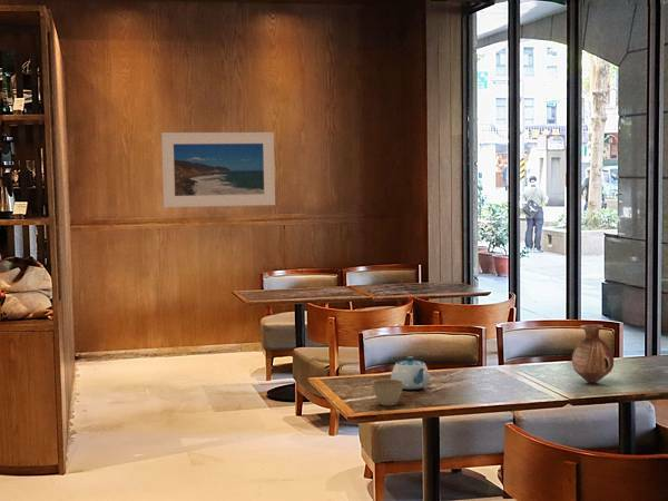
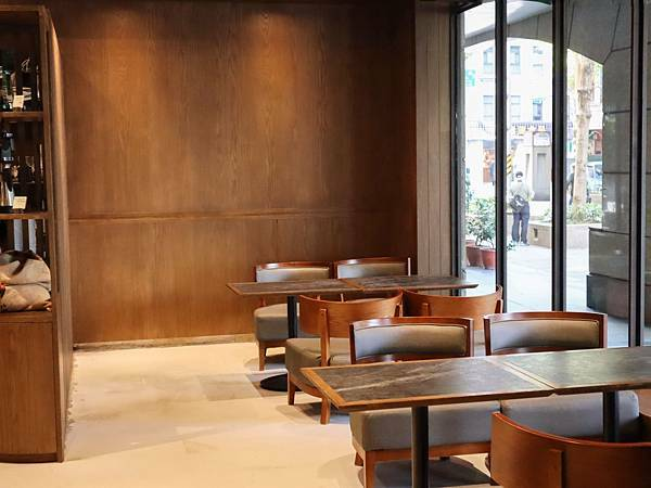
- chinaware [390,355,431,391]
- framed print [160,131,276,208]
- vase [571,324,615,383]
- flower pot [371,379,403,406]
